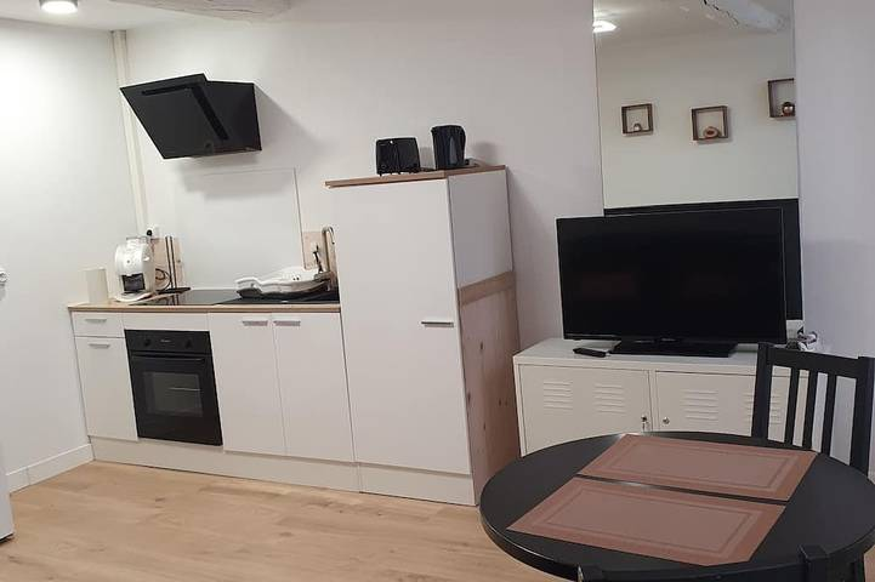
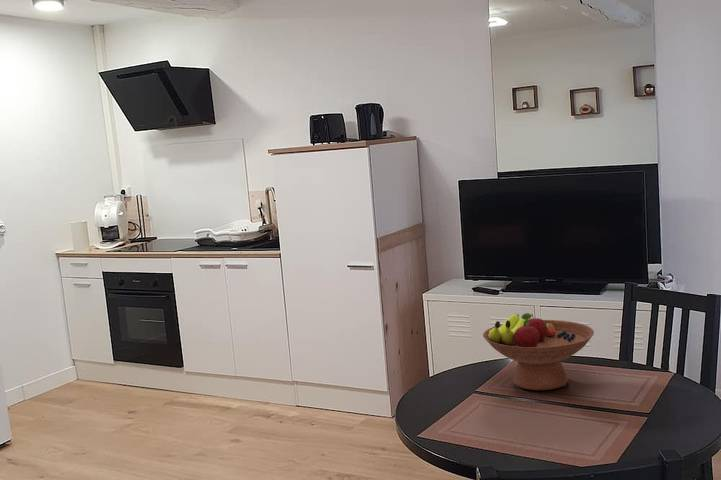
+ fruit bowl [482,312,595,391]
